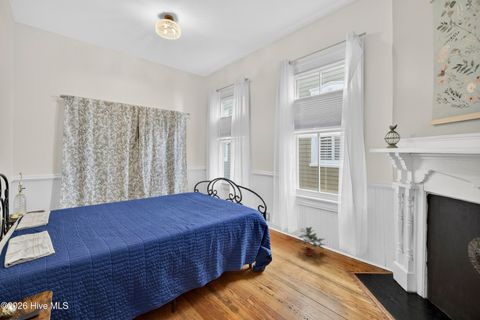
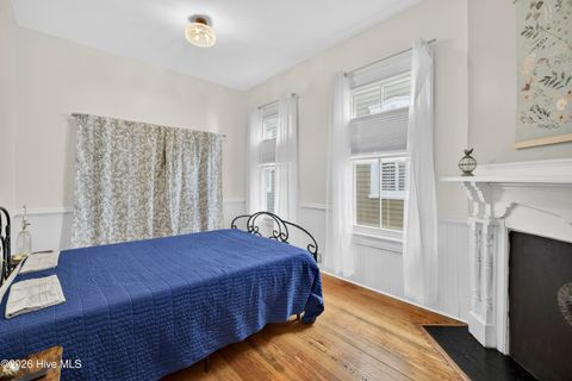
- potted plant [298,226,327,257]
